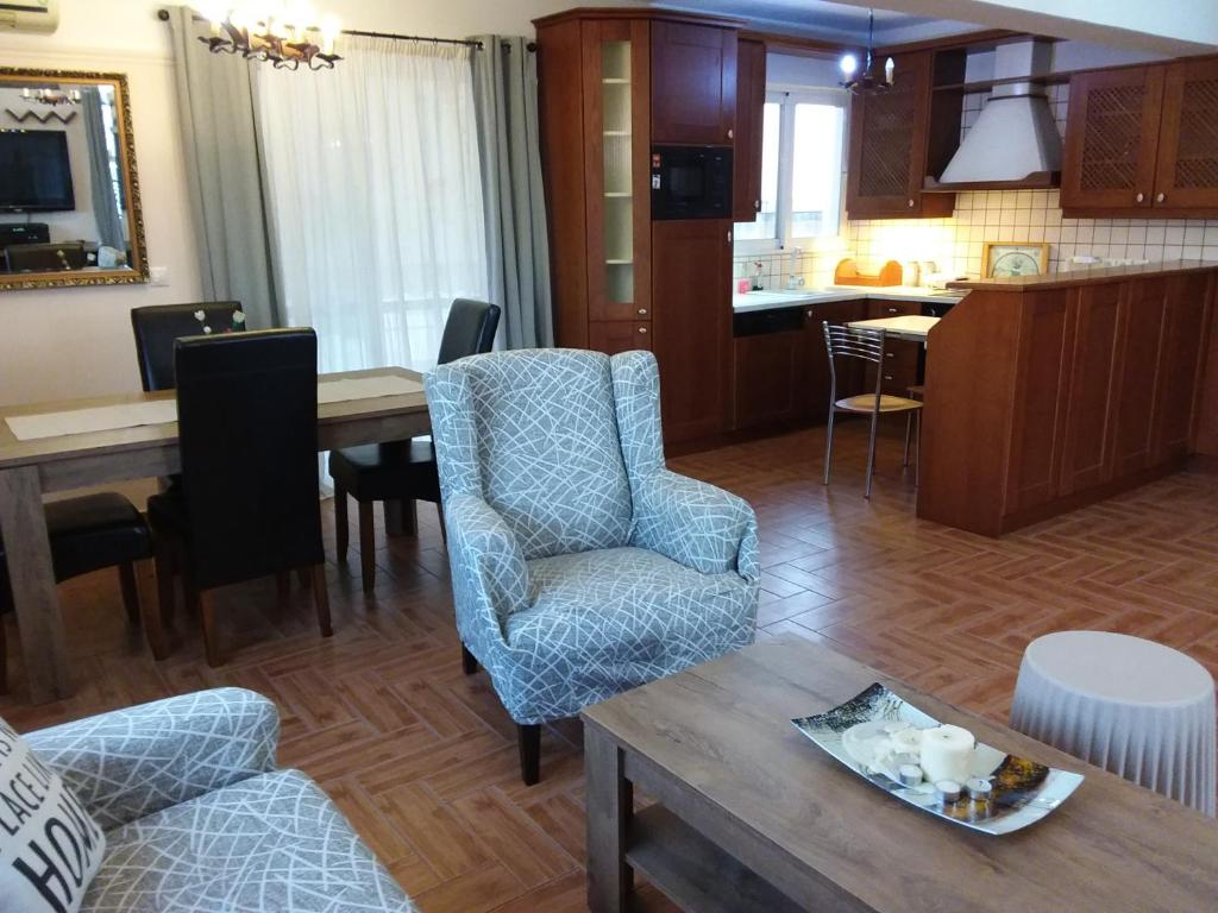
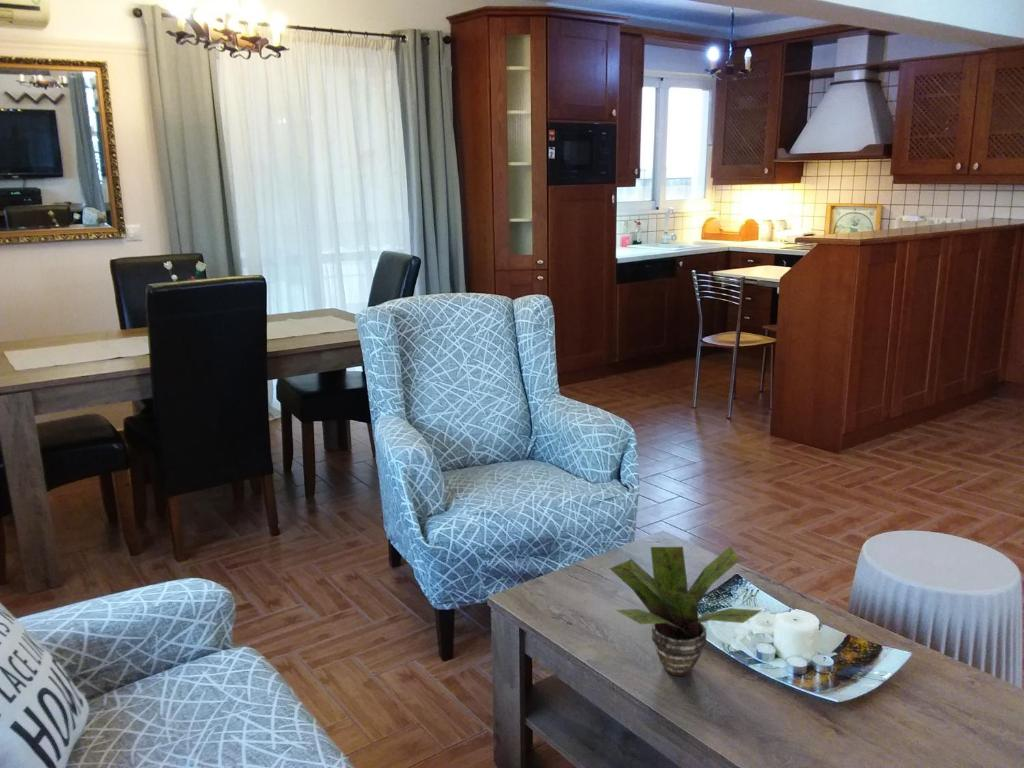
+ potted plant [608,545,763,677]
